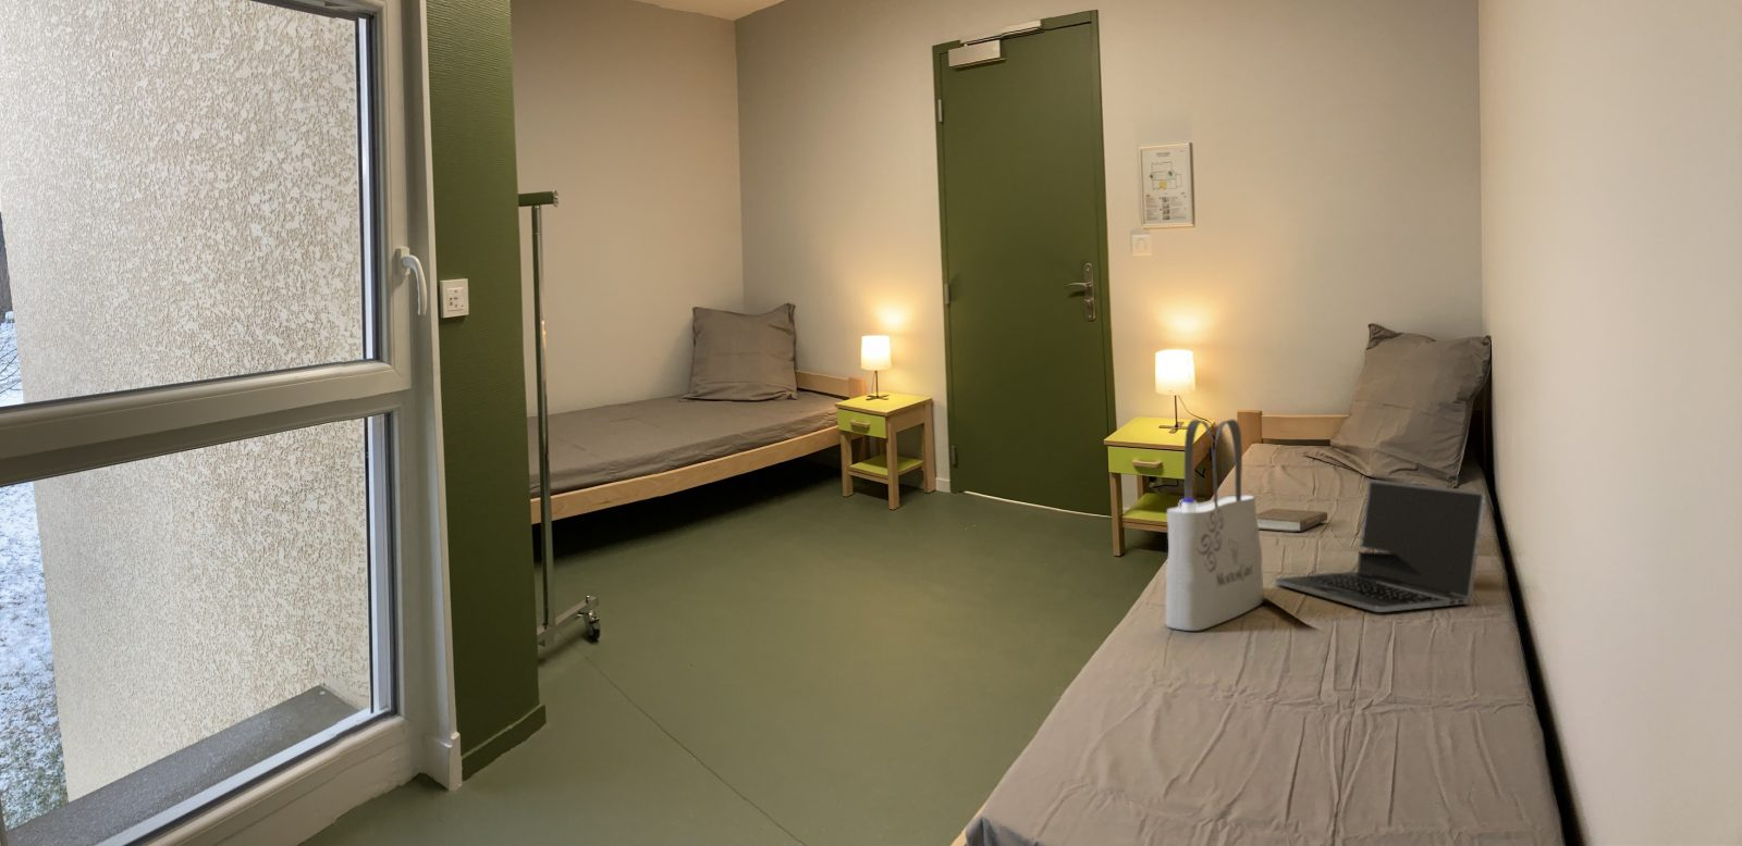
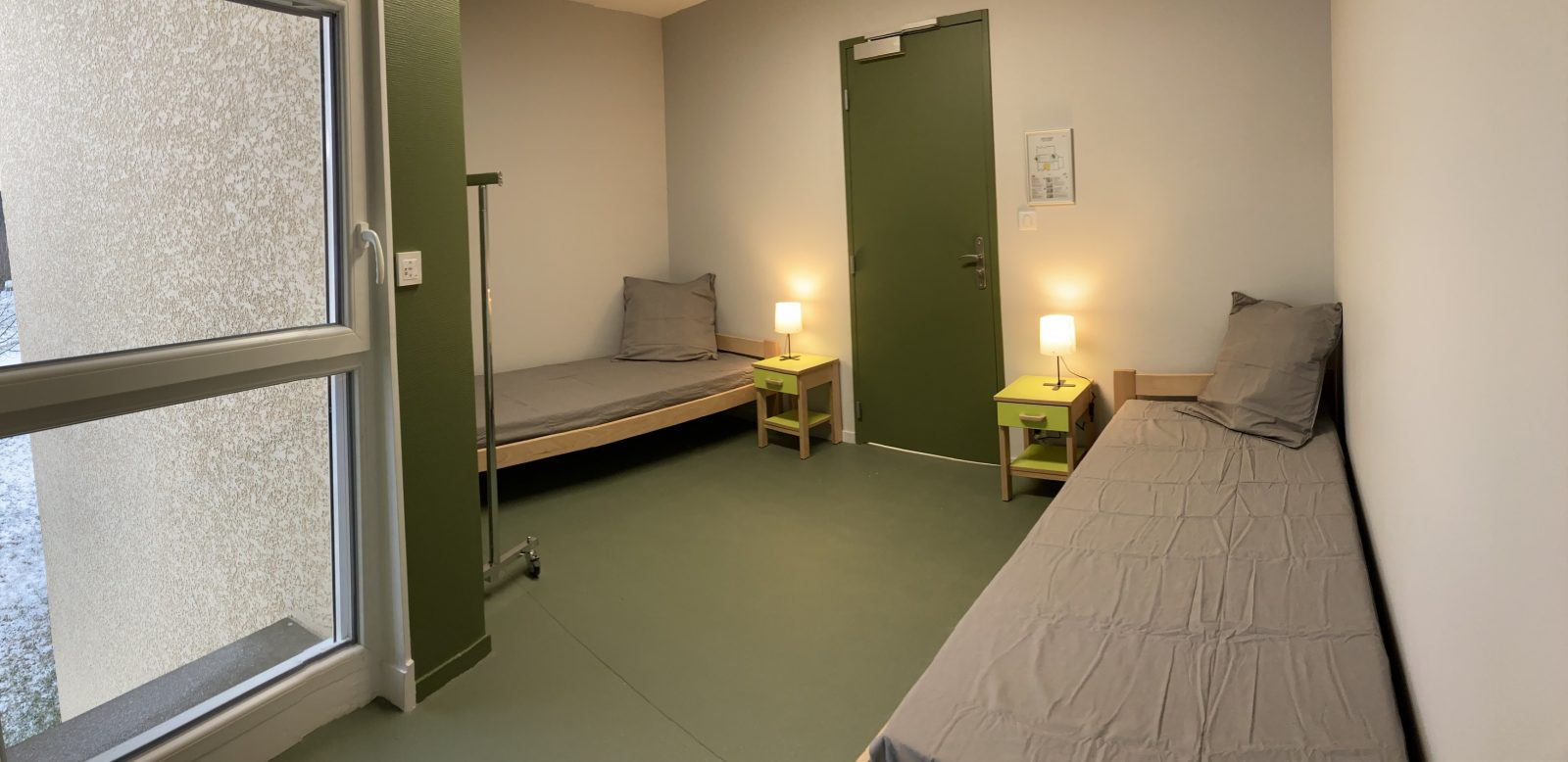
- tote bag [1164,419,1265,632]
- laptop [1274,479,1488,613]
- book [1257,507,1329,533]
